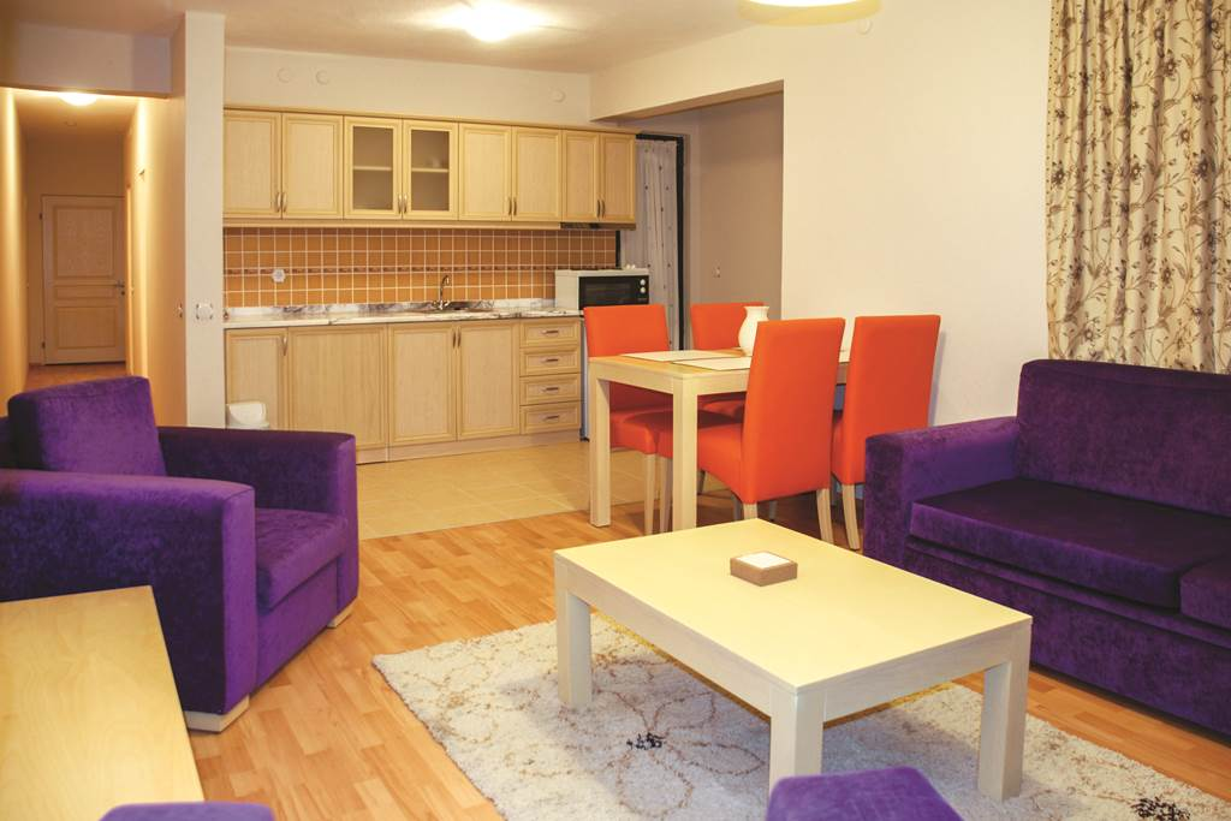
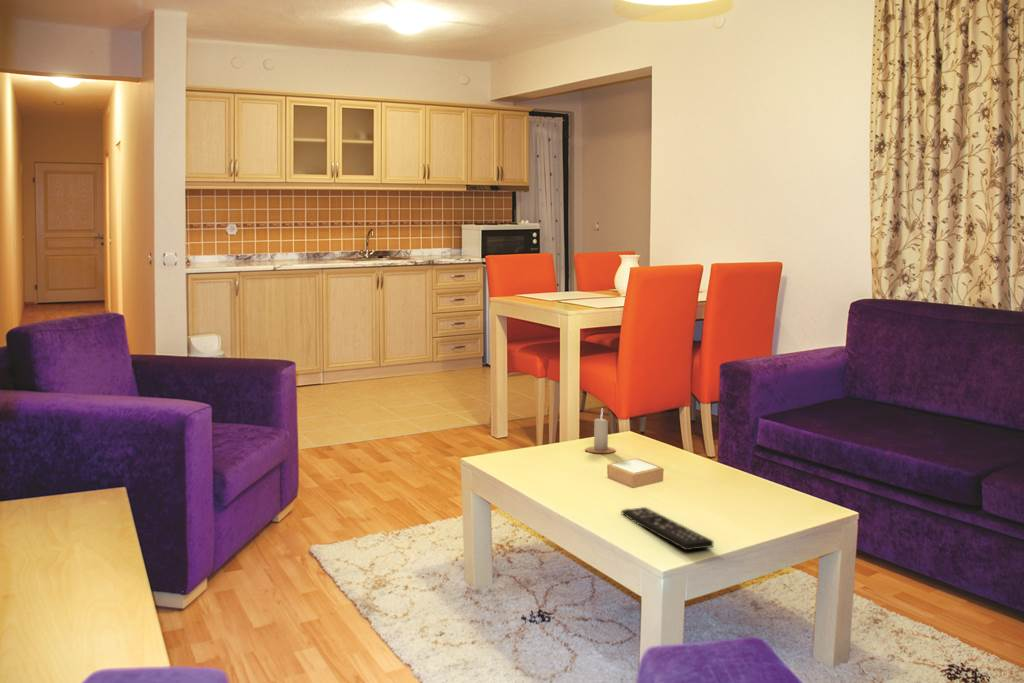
+ remote control [621,506,715,552]
+ candle [584,409,617,454]
